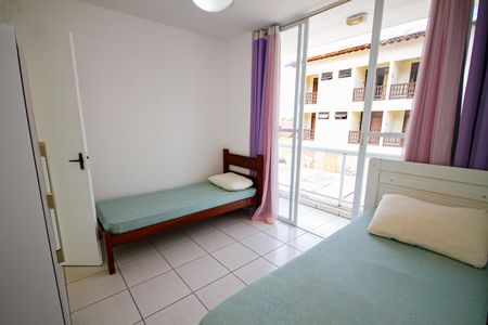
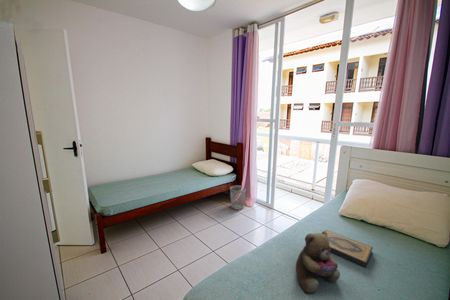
+ teddy bear [295,230,341,295]
+ hardback book [325,229,374,268]
+ wastebasket [229,184,247,211]
